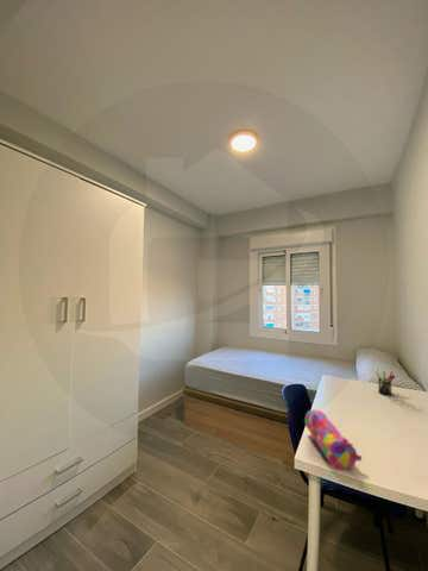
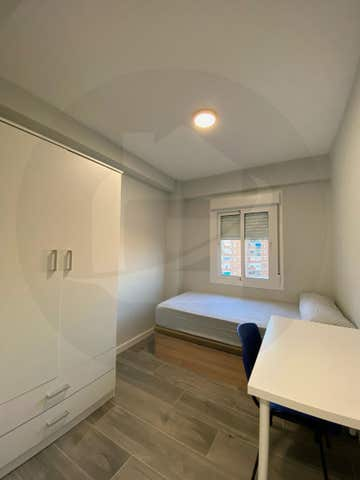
- pen holder [374,370,396,397]
- pencil case [303,409,363,471]
